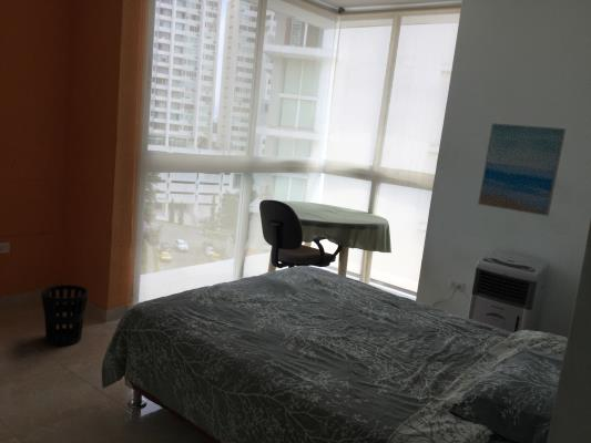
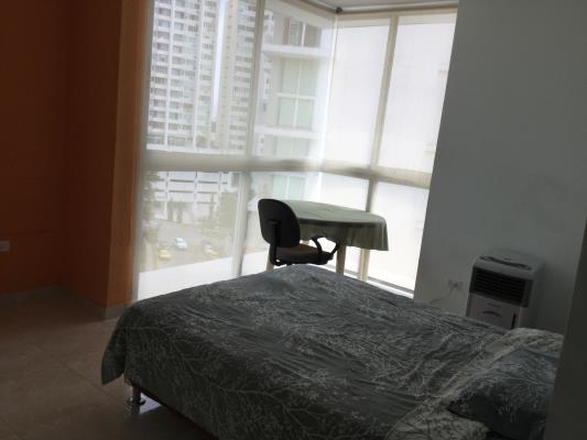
- wall art [477,122,567,217]
- wastebasket [40,284,90,347]
